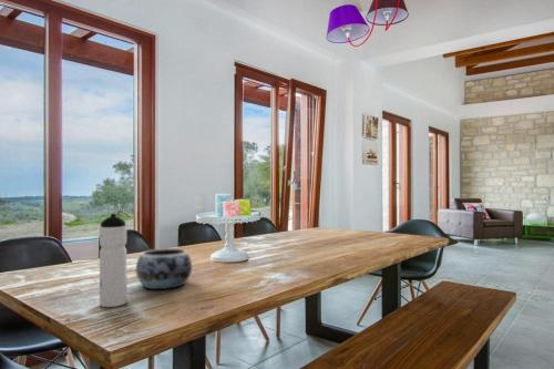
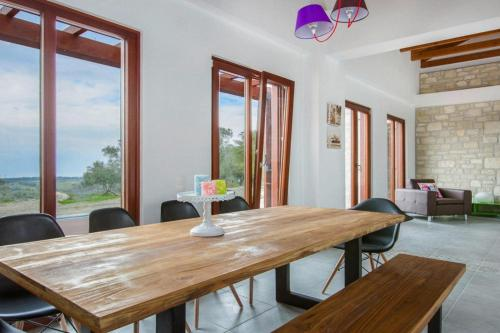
- water bottle [99,213,129,308]
- decorative bowl [135,247,193,290]
